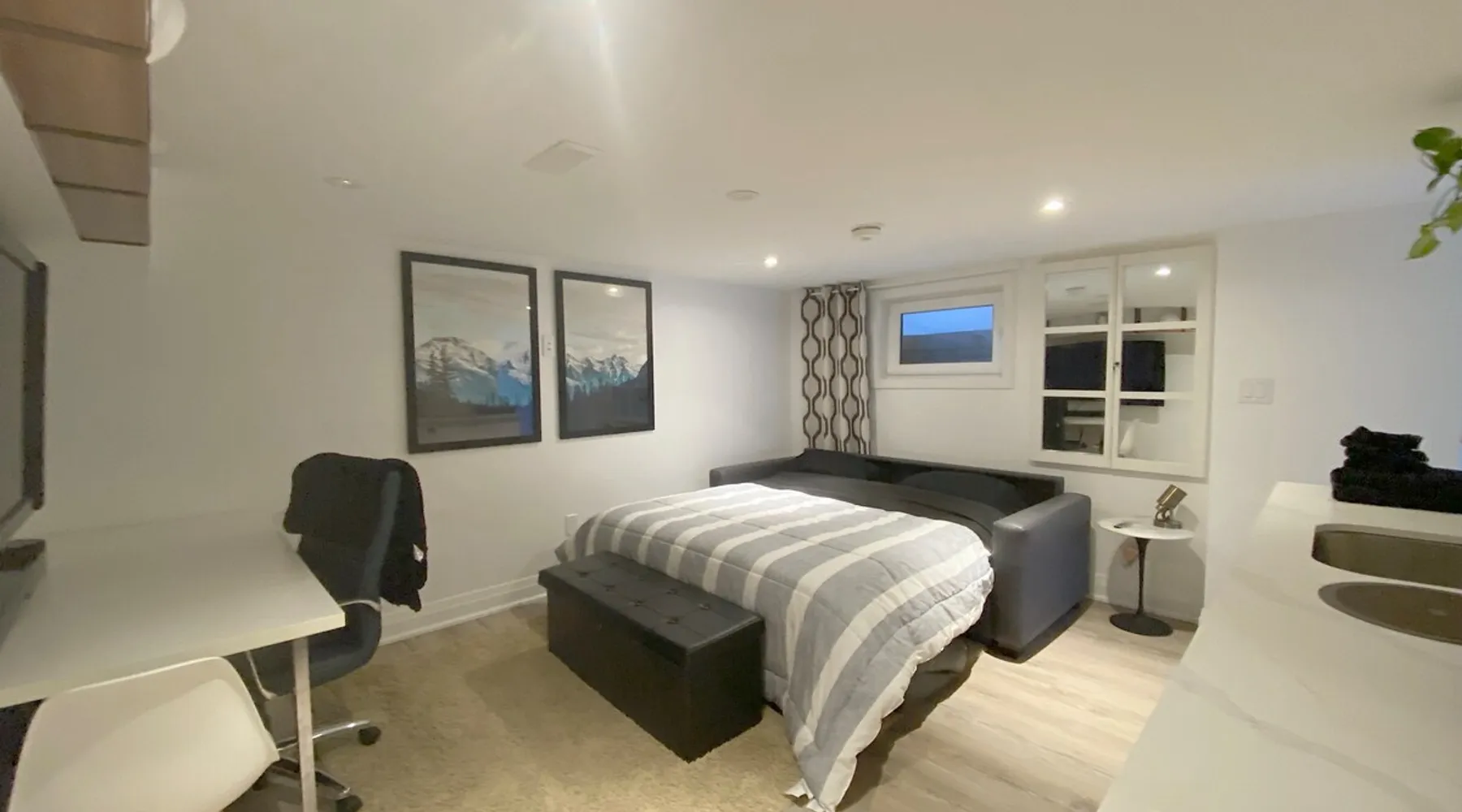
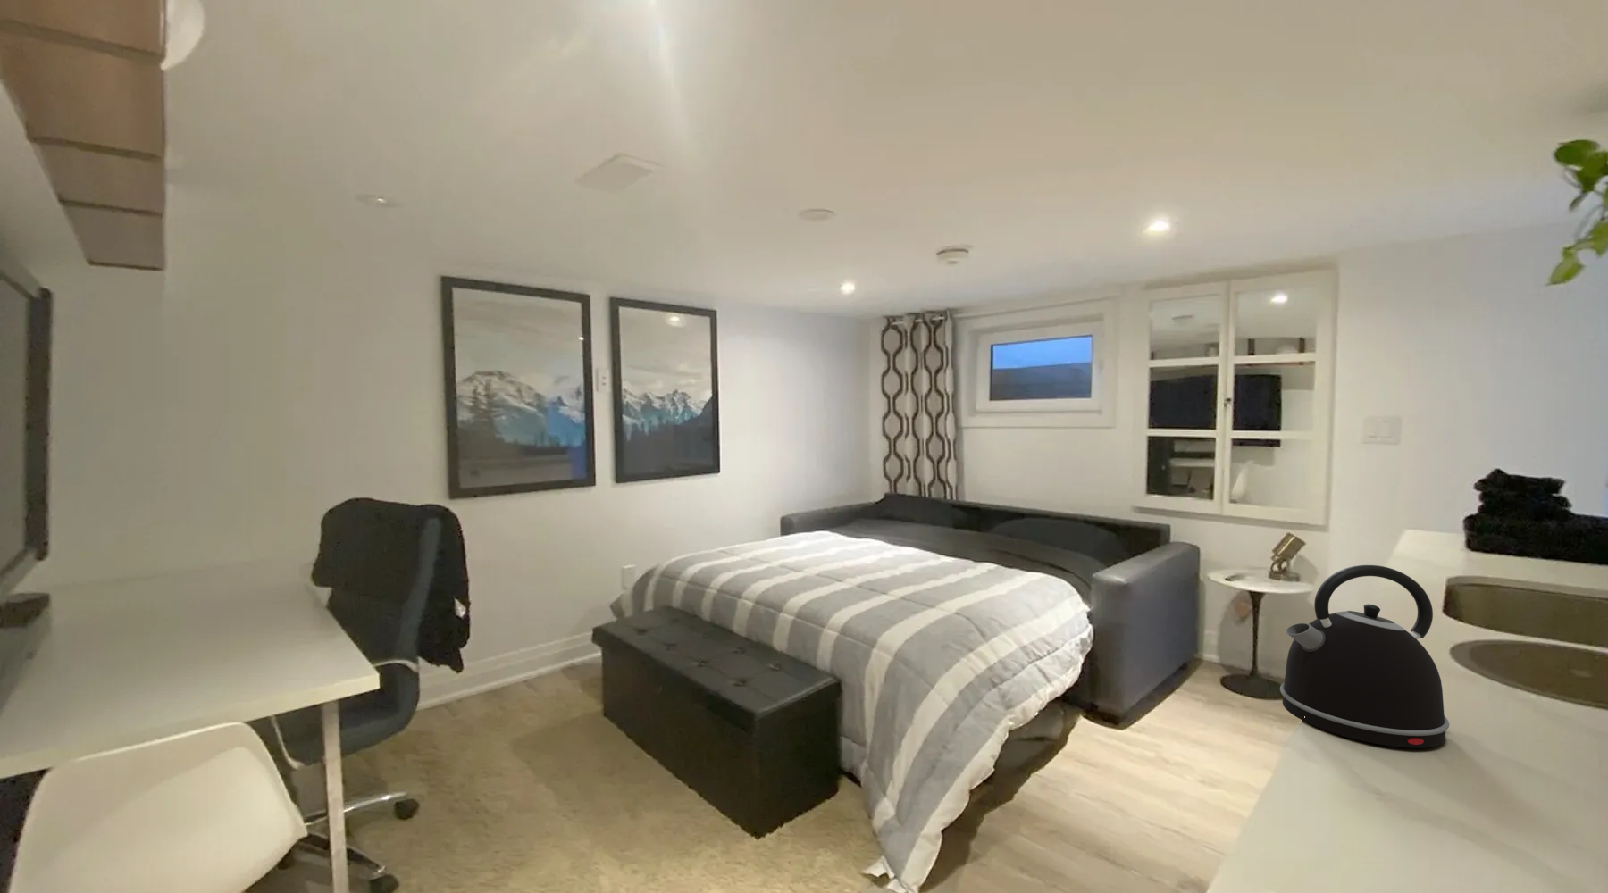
+ kettle [1279,564,1450,749]
